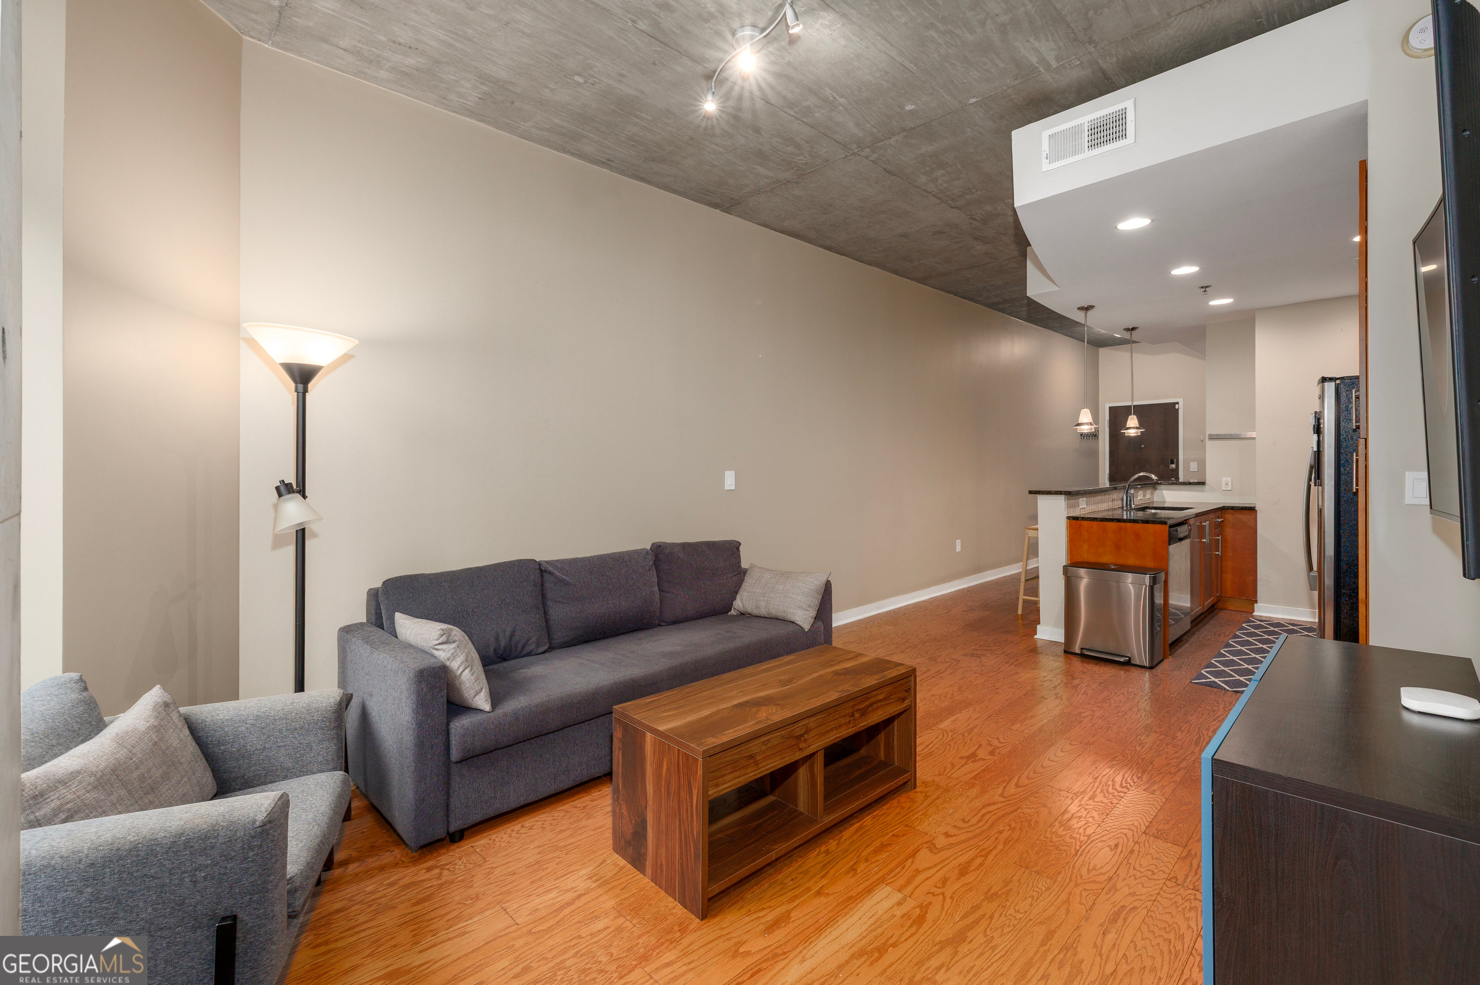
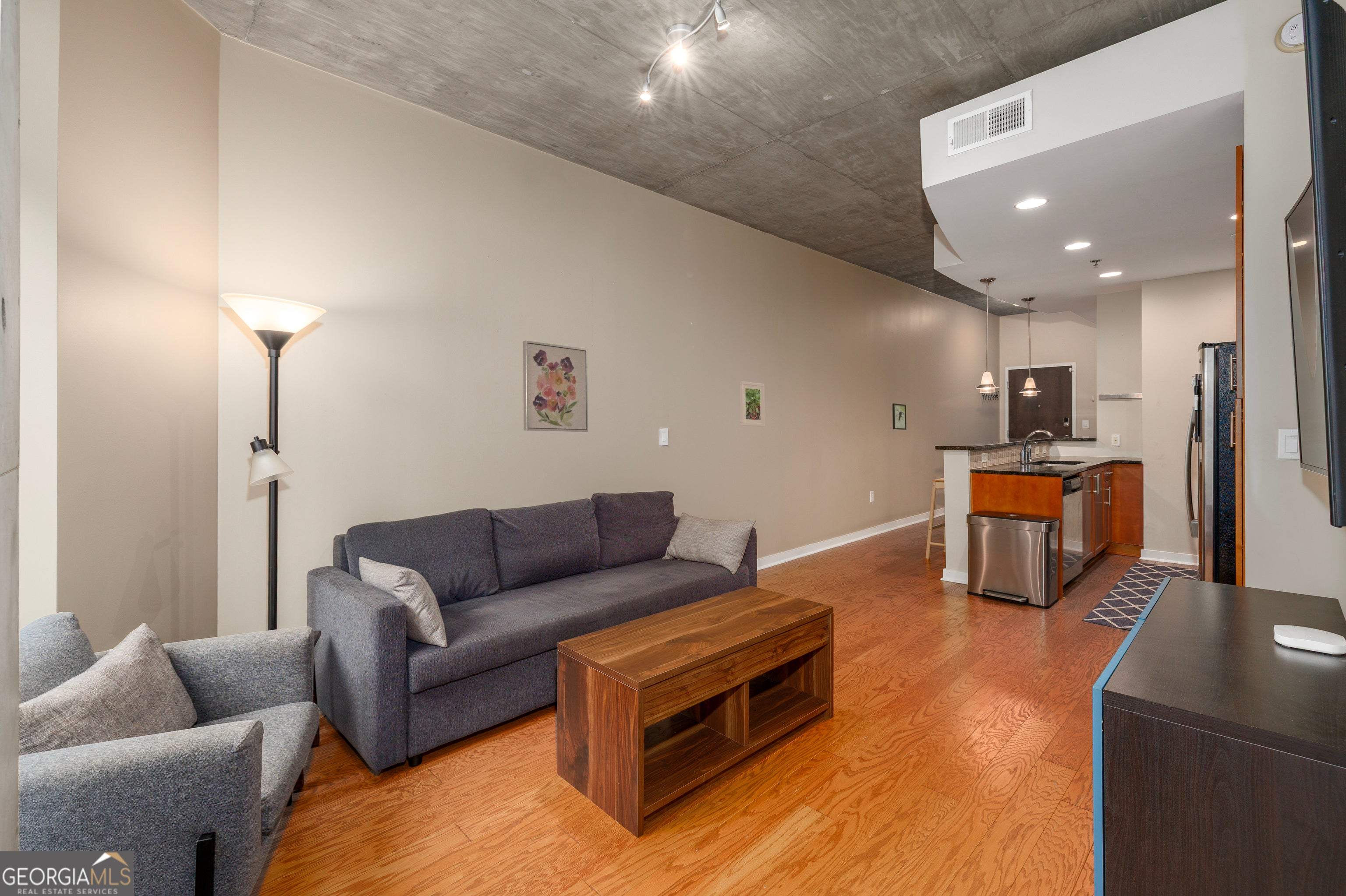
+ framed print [739,381,765,427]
+ wall art [523,340,588,432]
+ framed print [892,403,907,430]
